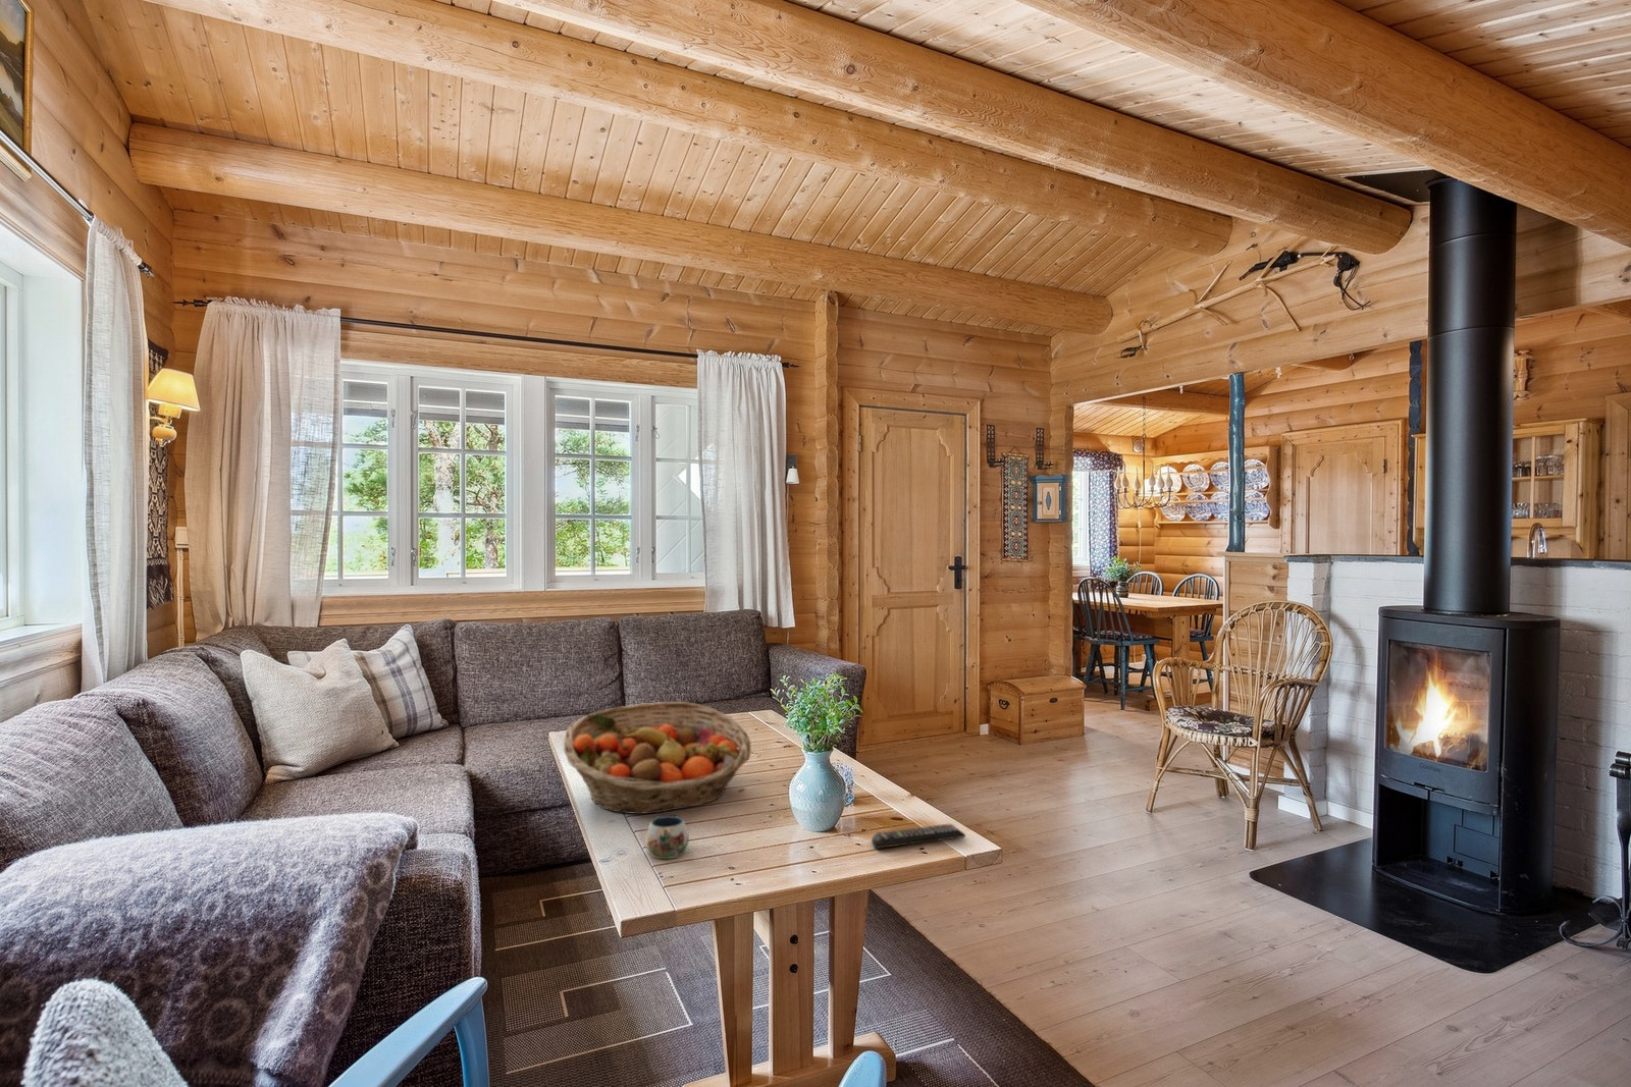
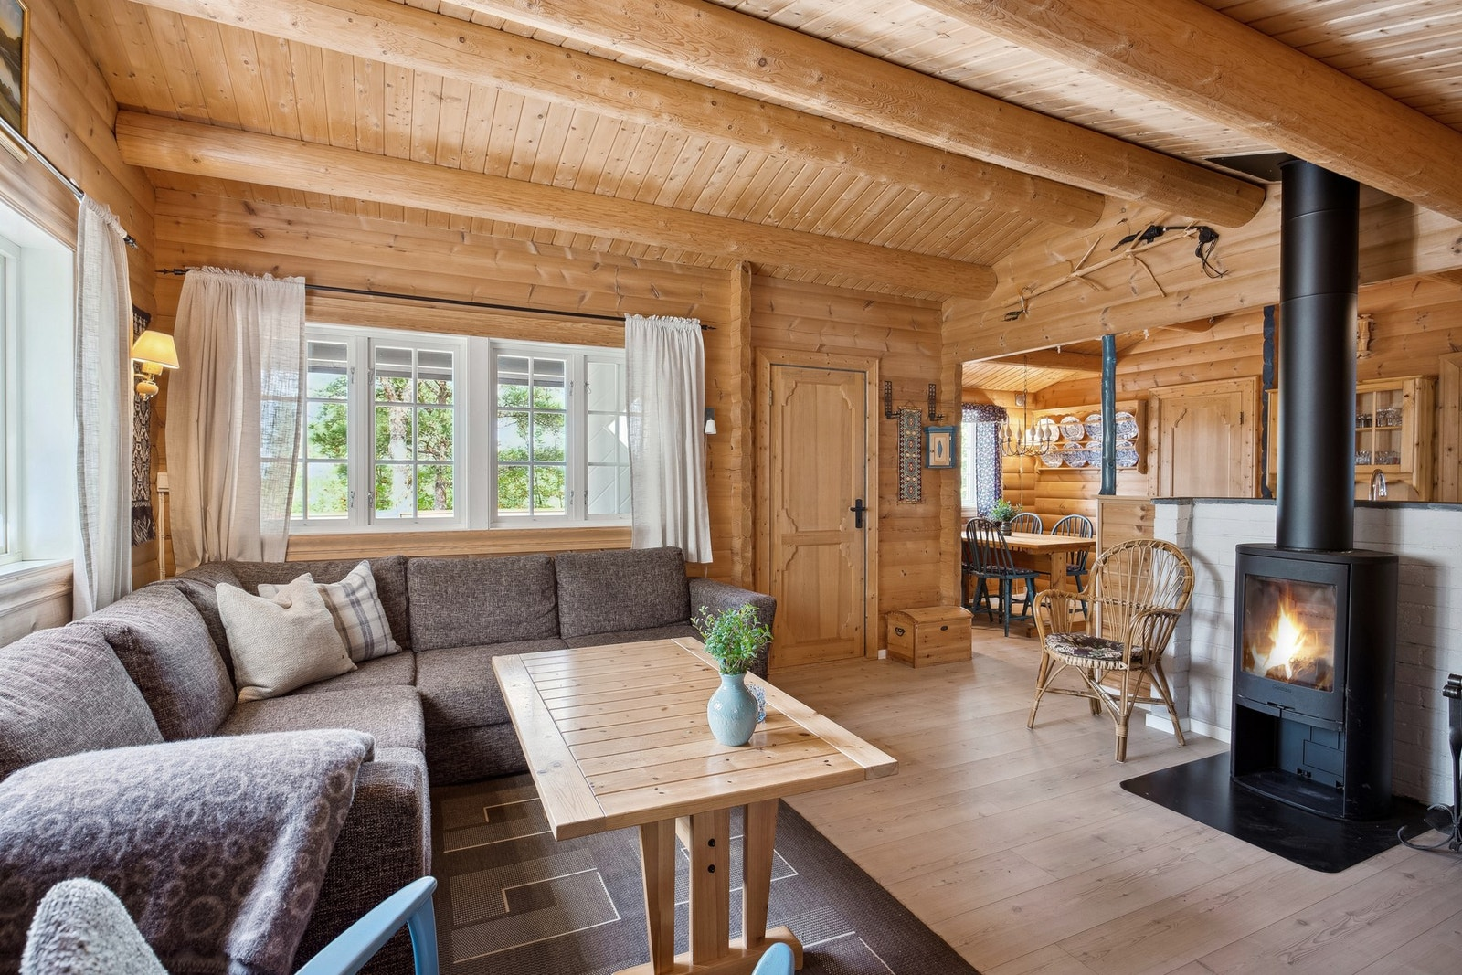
- fruit basket [563,701,752,815]
- mug [644,814,691,860]
- remote control [870,824,966,849]
